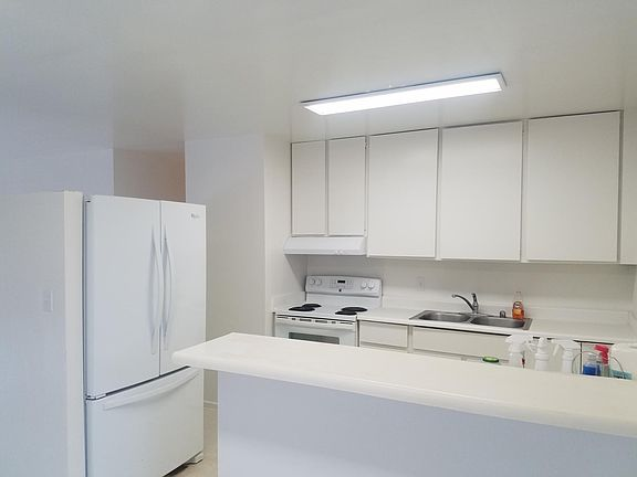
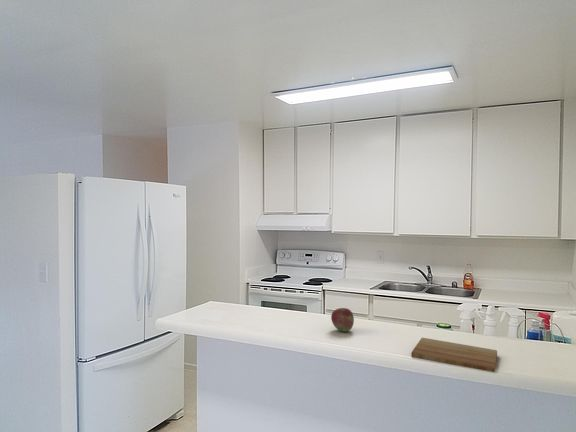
+ fruit [330,307,355,333]
+ cutting board [410,337,498,373]
